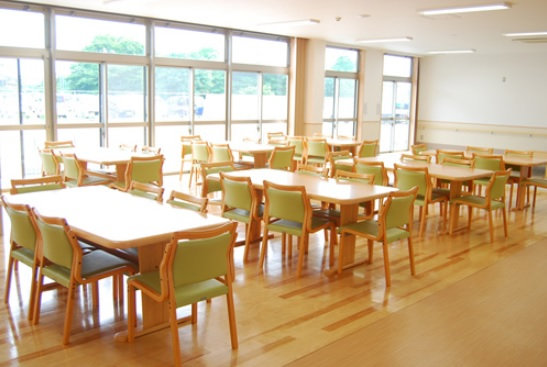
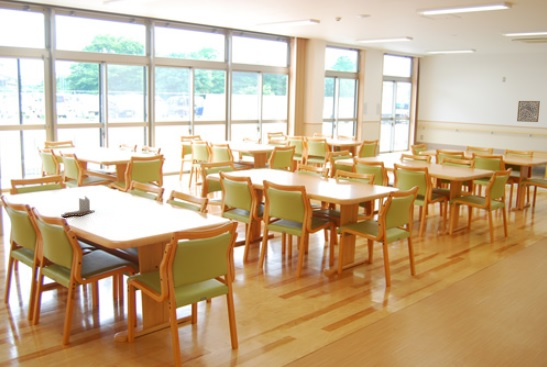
+ wall art [516,100,541,123]
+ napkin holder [60,195,96,218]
